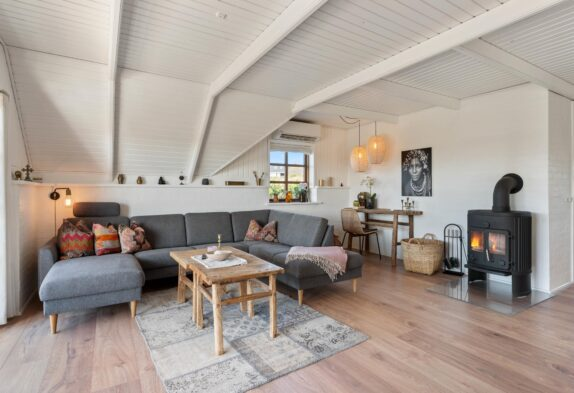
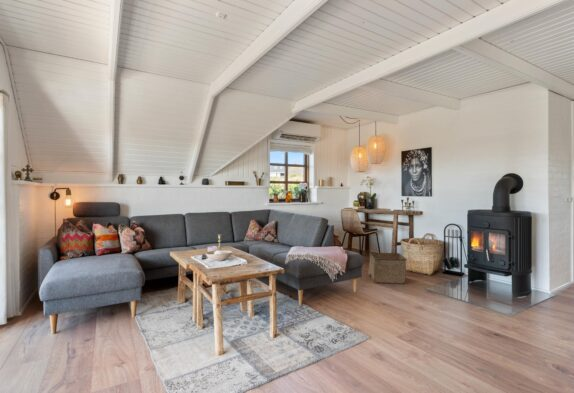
+ storage bin [367,251,408,285]
